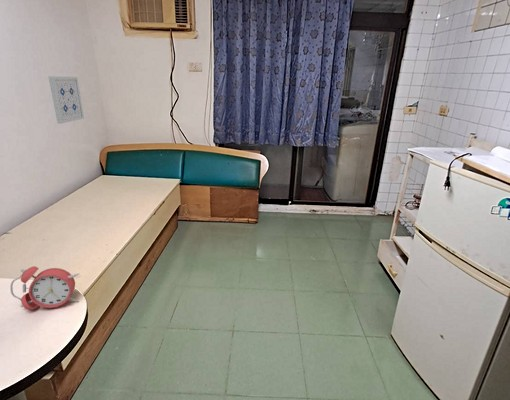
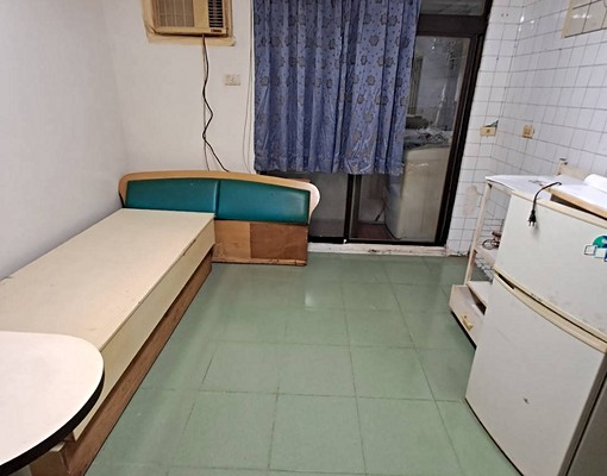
- wall art [47,76,85,125]
- alarm clock [9,265,81,311]
